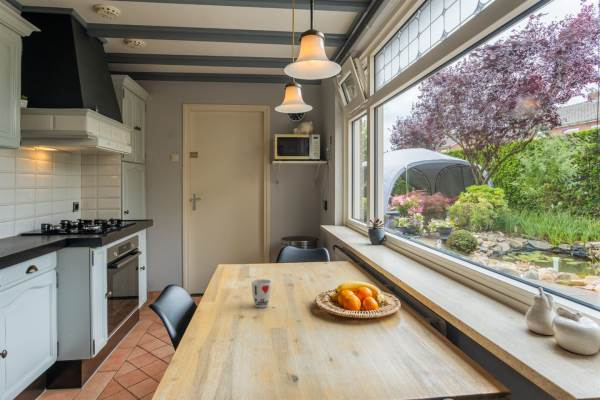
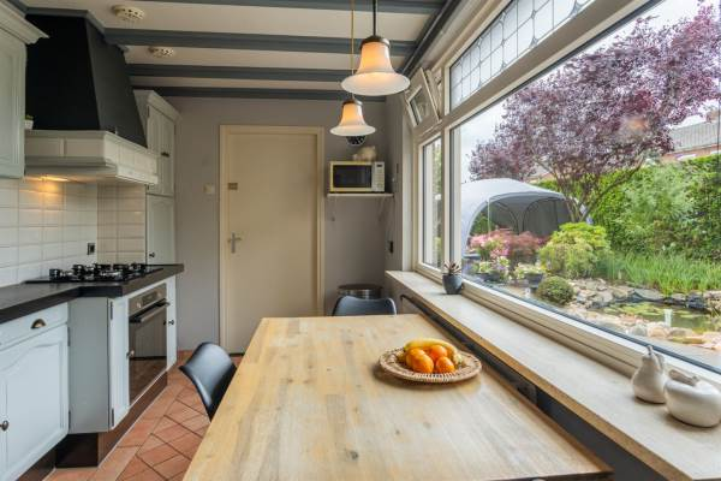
- cup [251,278,272,308]
